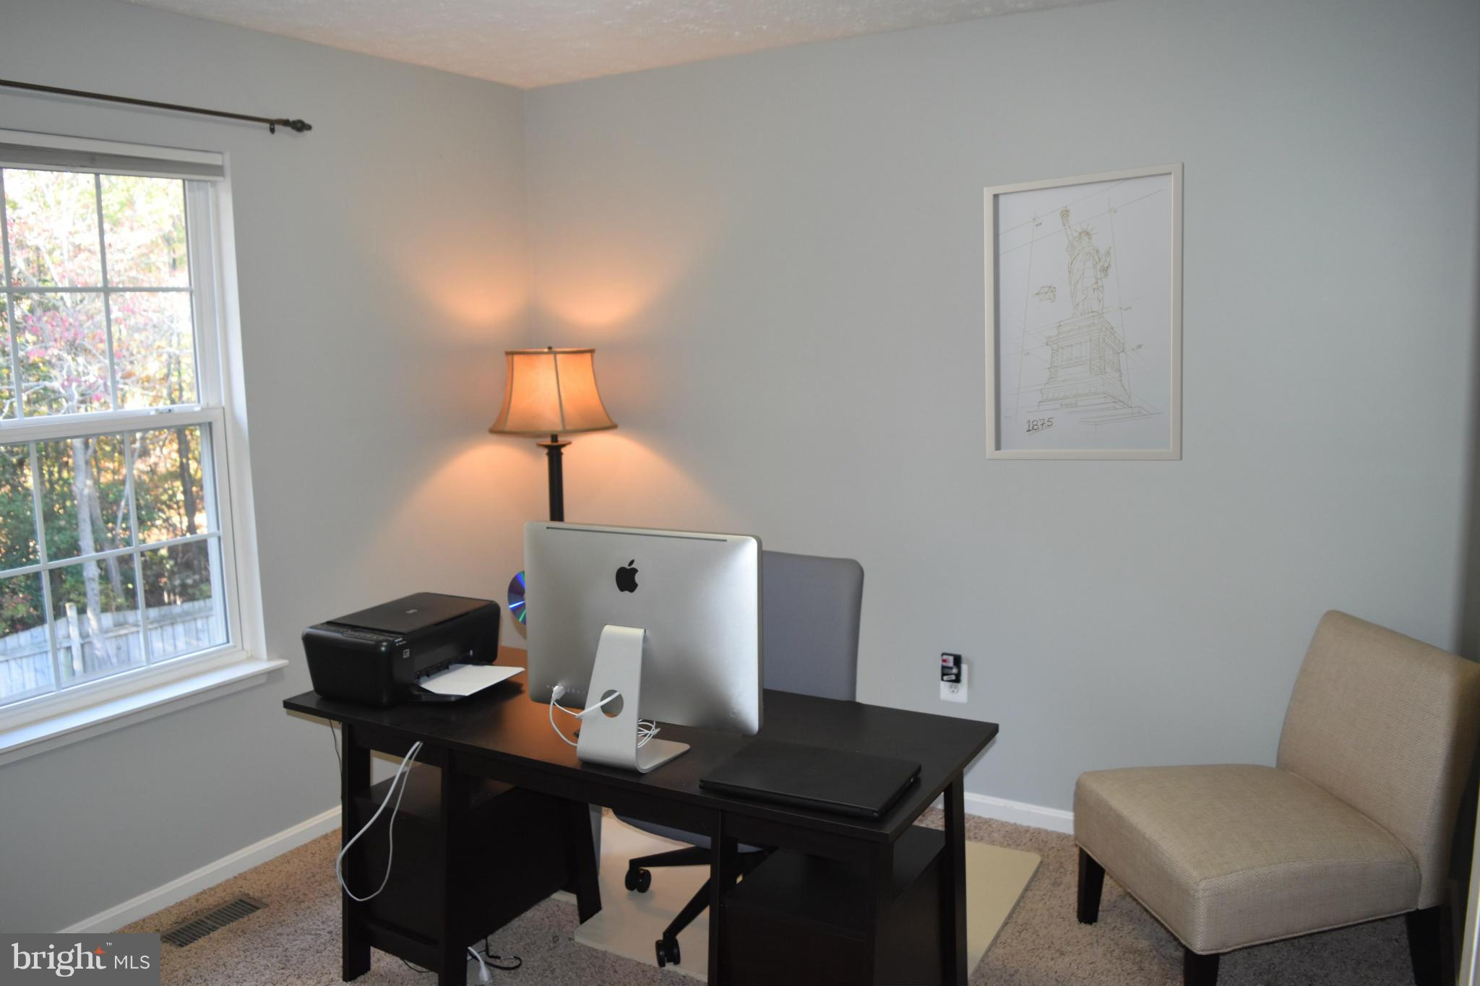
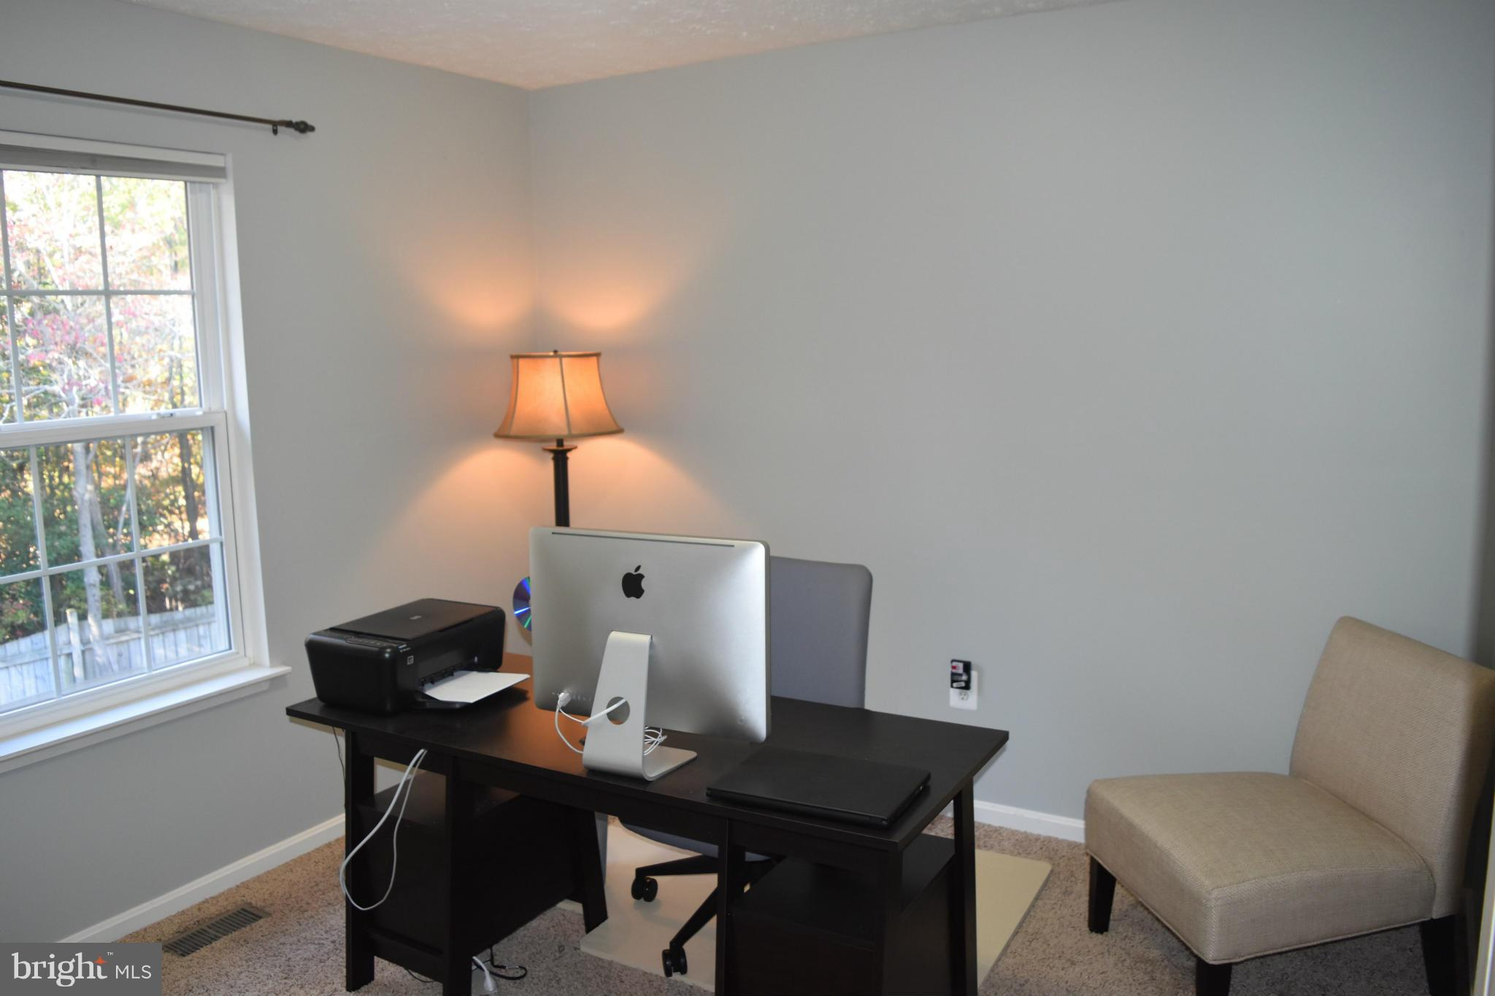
- wall art [984,161,1185,461]
